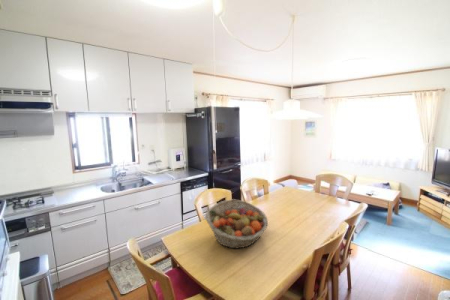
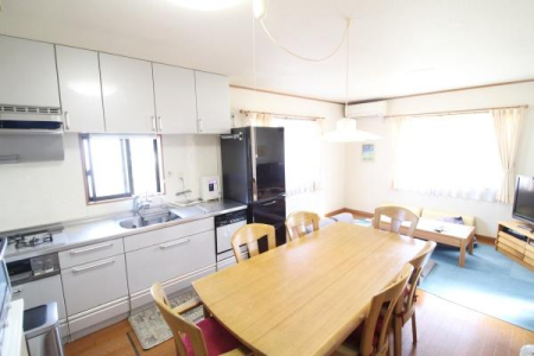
- fruit basket [205,198,269,249]
